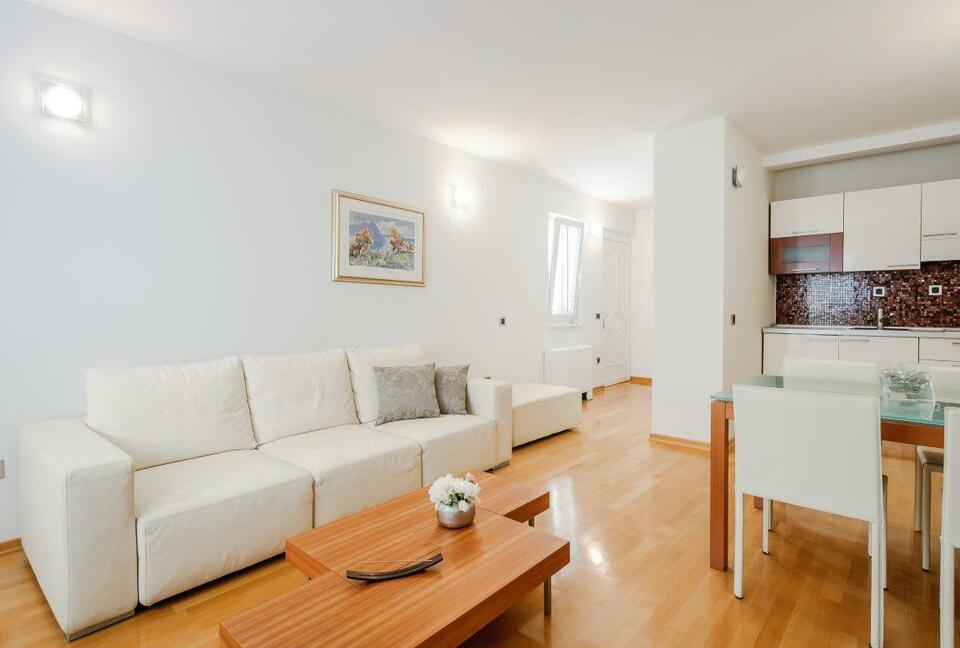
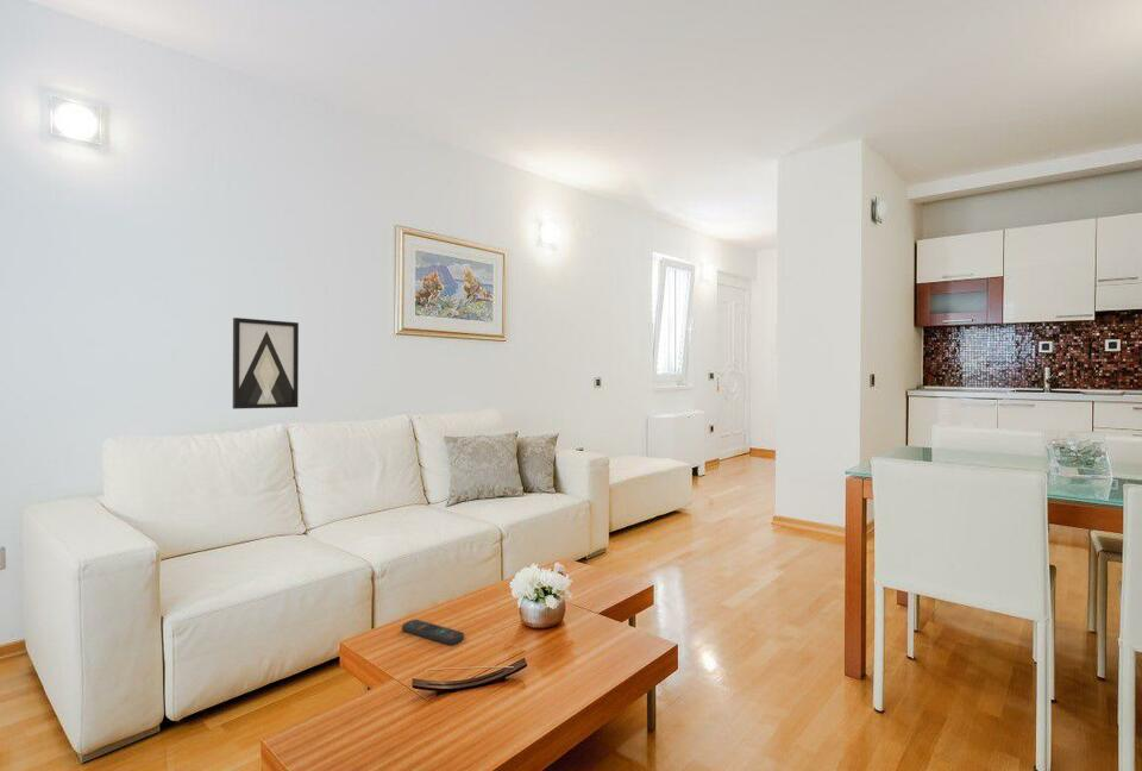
+ wall art [232,316,300,410]
+ remote control [401,619,465,646]
